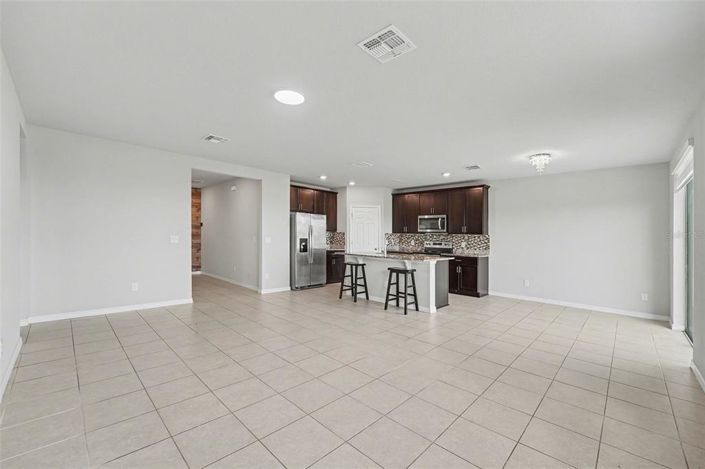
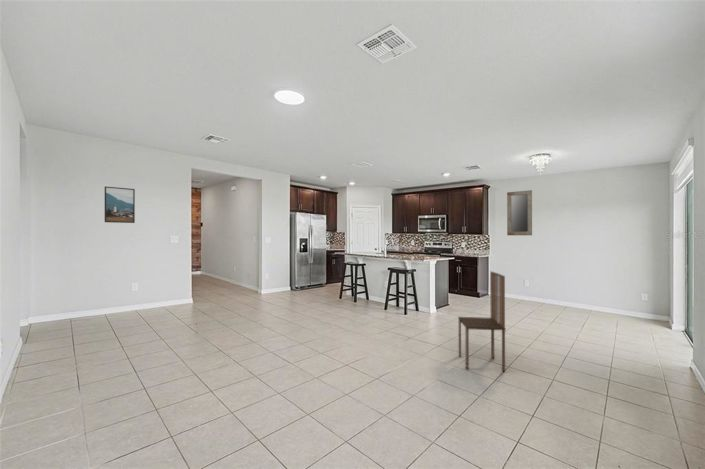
+ home mirror [506,189,533,236]
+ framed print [104,185,136,224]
+ dining chair [457,270,507,373]
